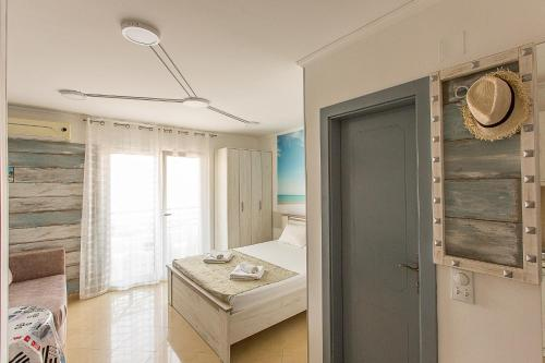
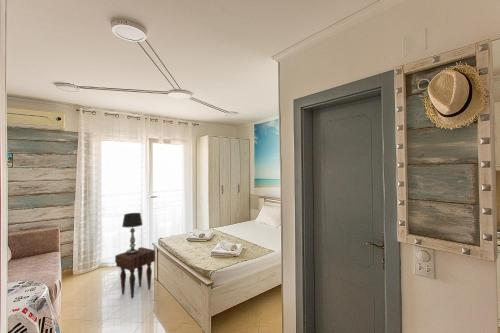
+ table lamp [121,212,144,254]
+ nightstand [114,246,156,299]
